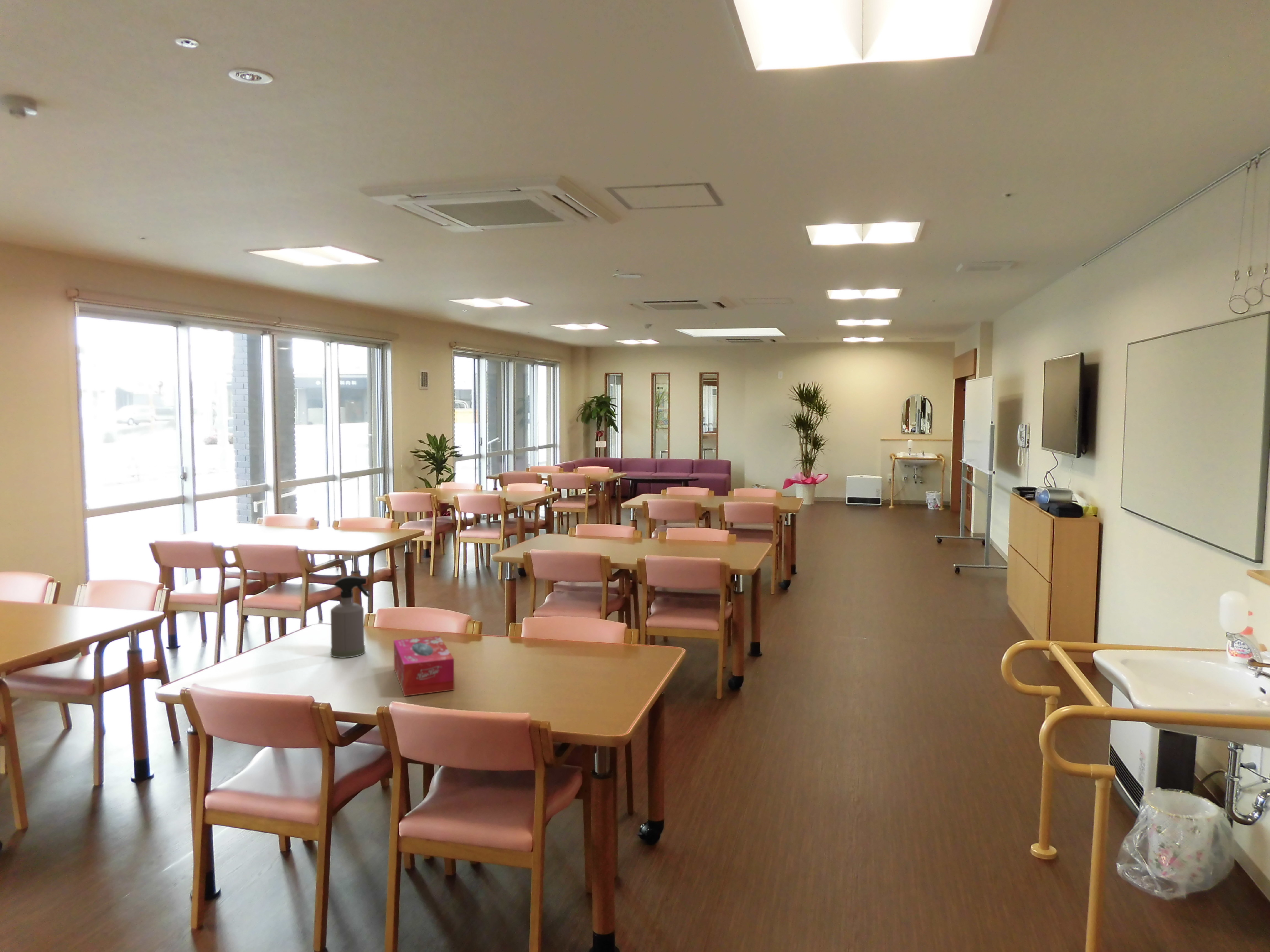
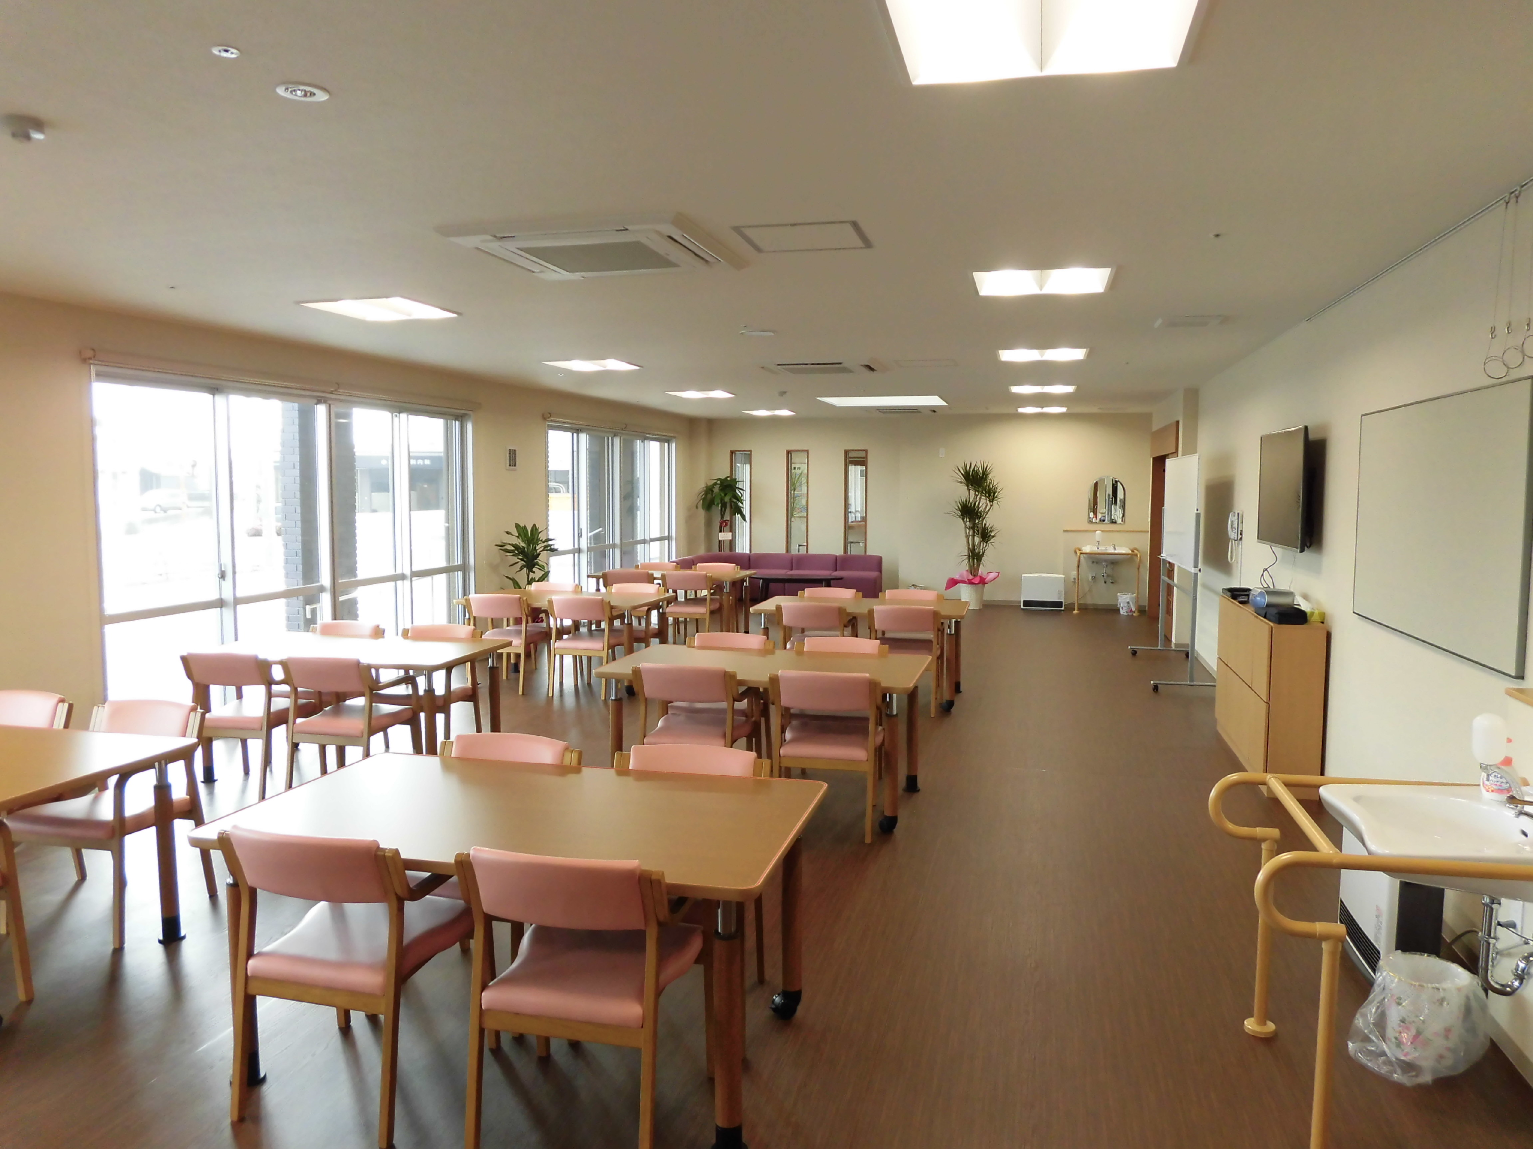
- tissue box [393,636,455,696]
- spray bottle [330,576,370,658]
